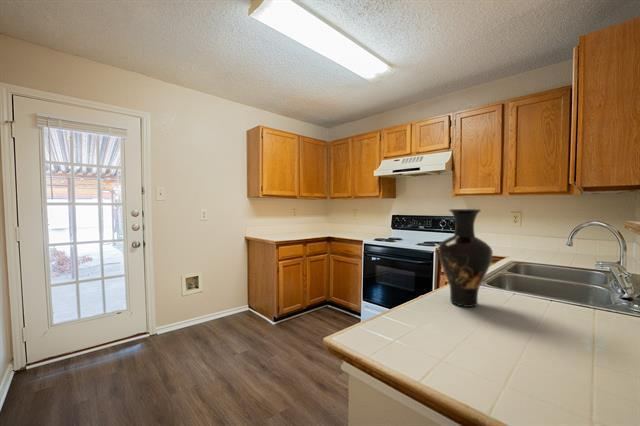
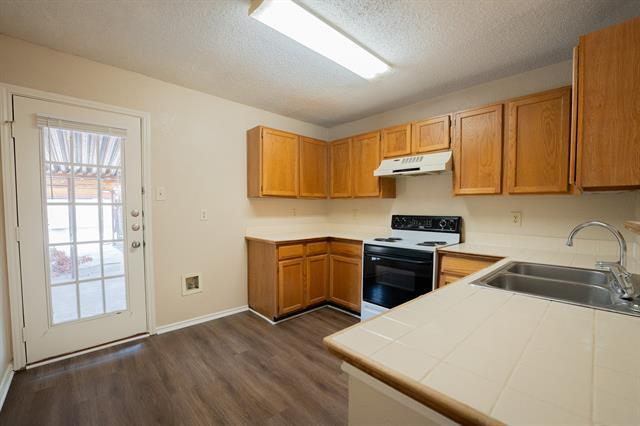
- vase [437,208,494,308]
